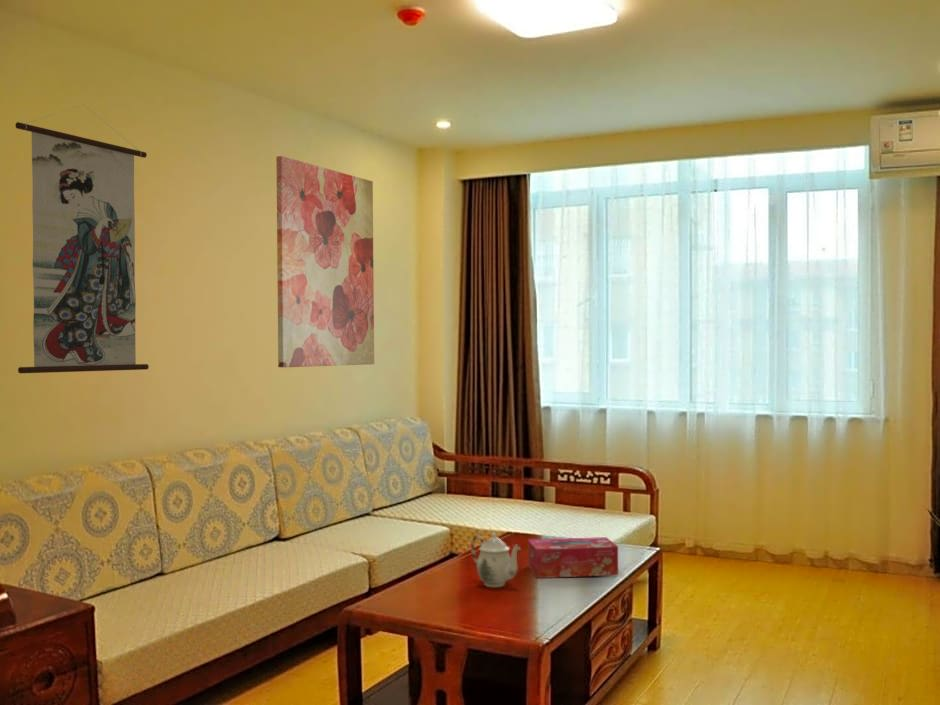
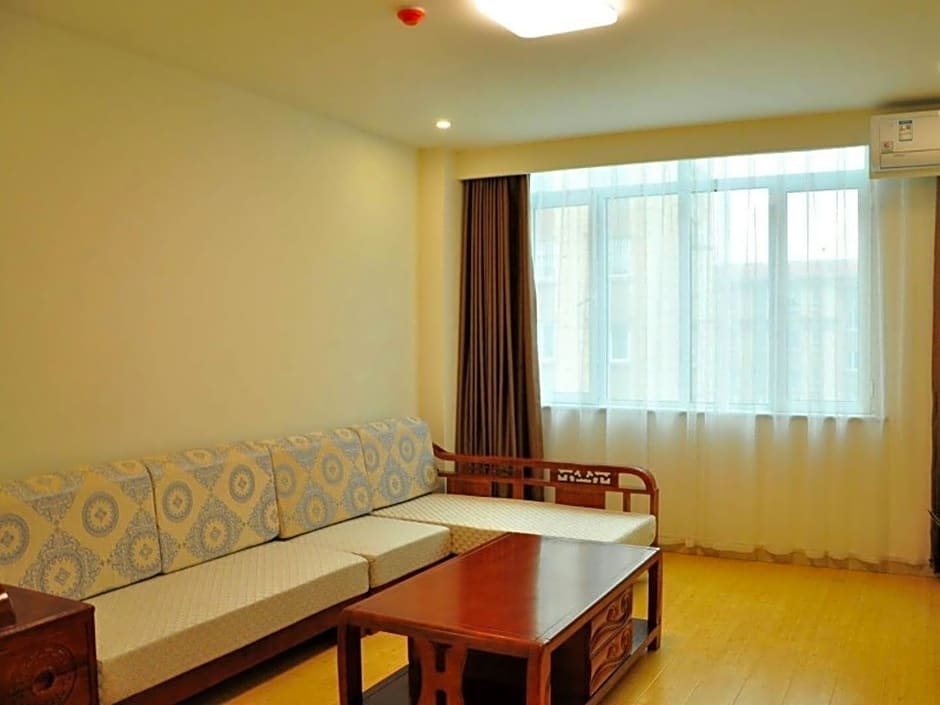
- tissue box [527,536,619,579]
- wall art [275,155,375,368]
- teapot [470,531,521,588]
- wall scroll [14,104,150,374]
